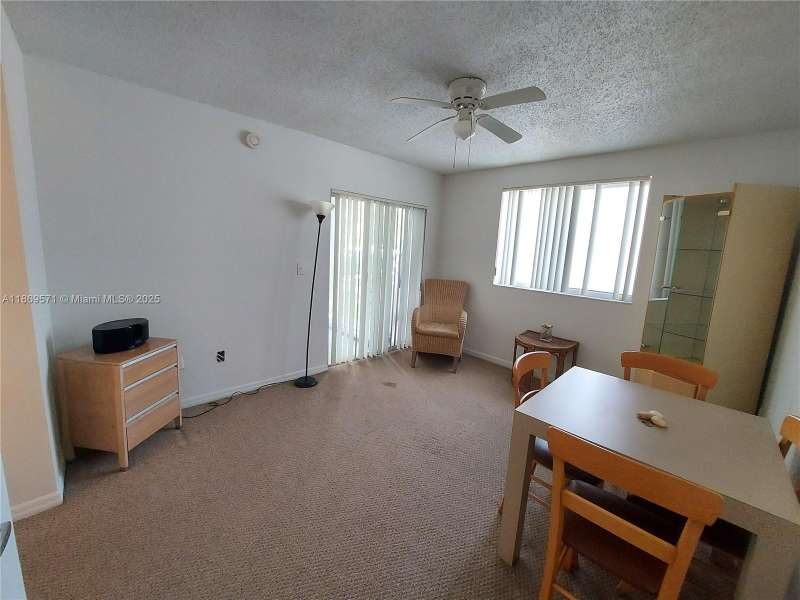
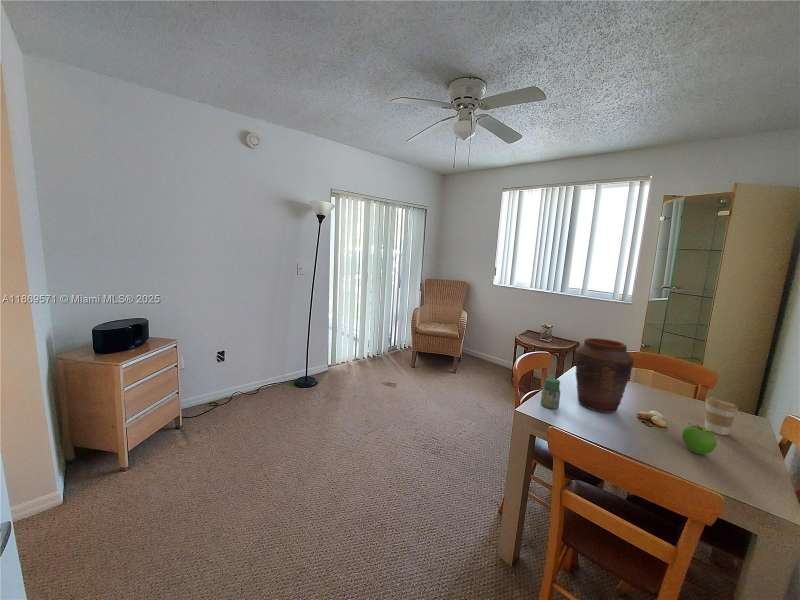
+ jar [540,376,561,410]
+ fruit [681,422,718,456]
+ vase [574,337,635,414]
+ coffee cup [704,396,739,436]
